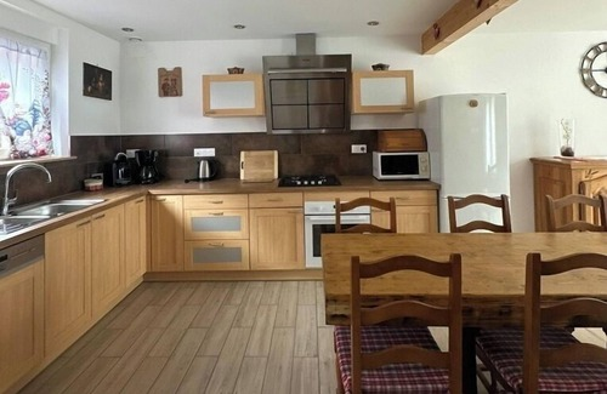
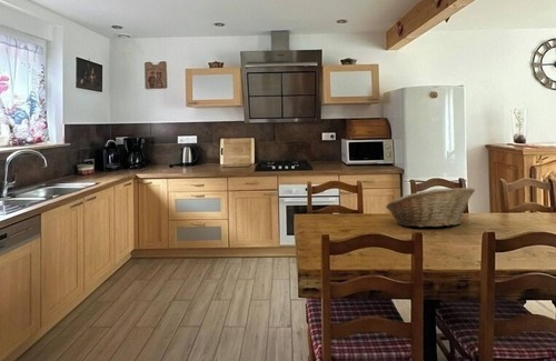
+ fruit basket [385,187,476,228]
